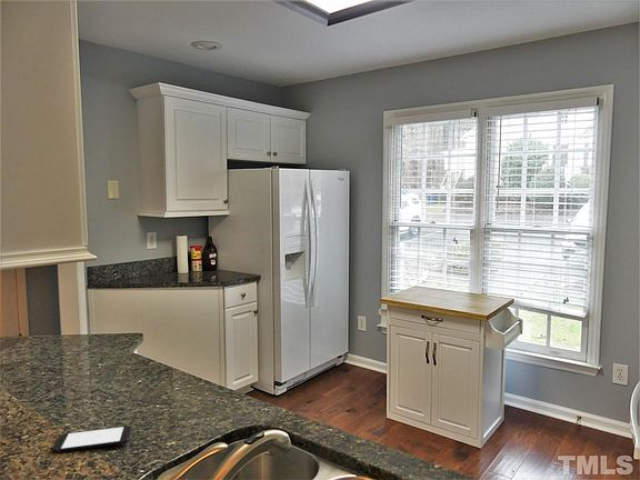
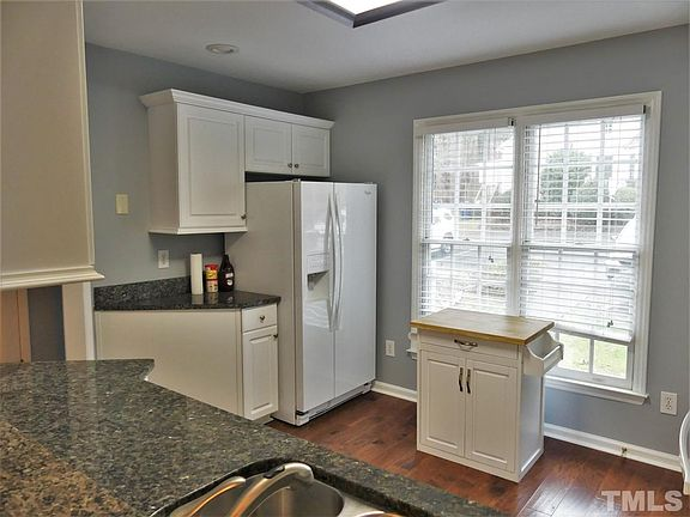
- smartphone [51,424,133,453]
